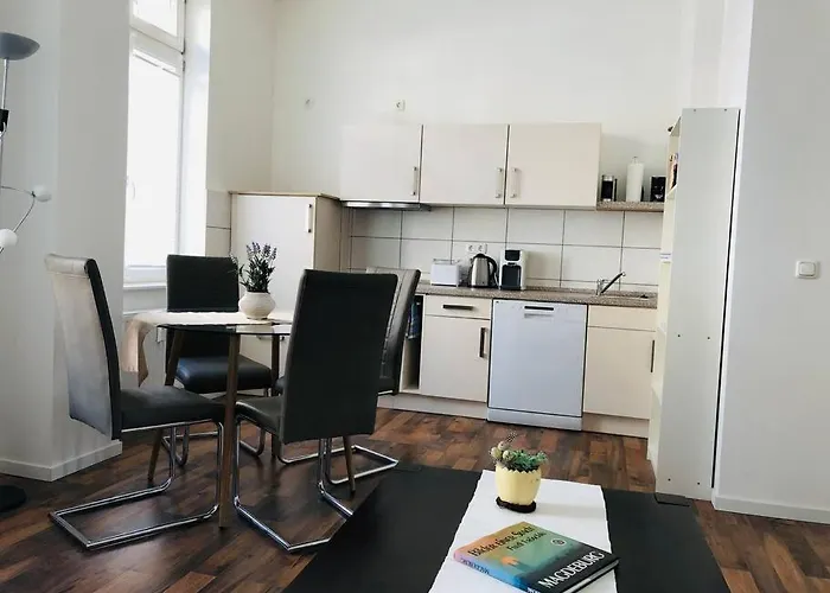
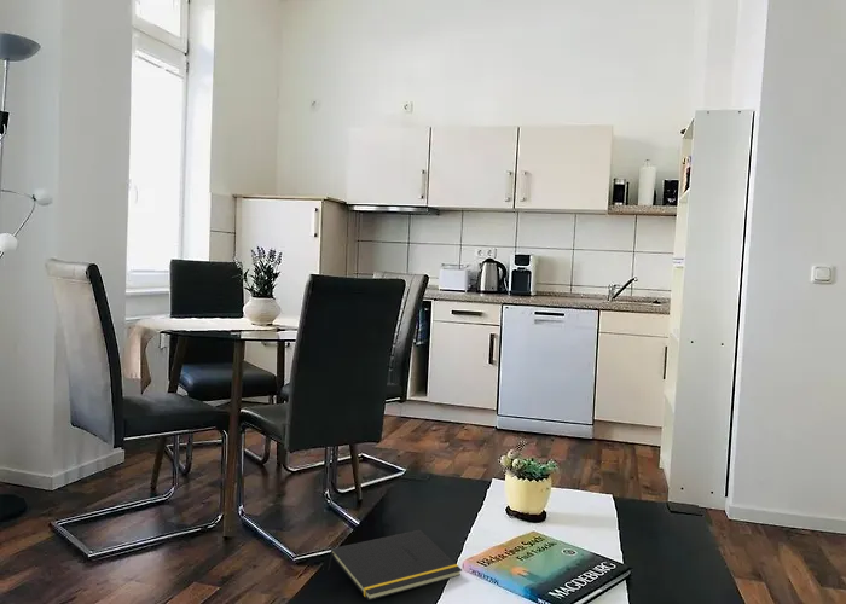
+ notepad [326,529,463,602]
